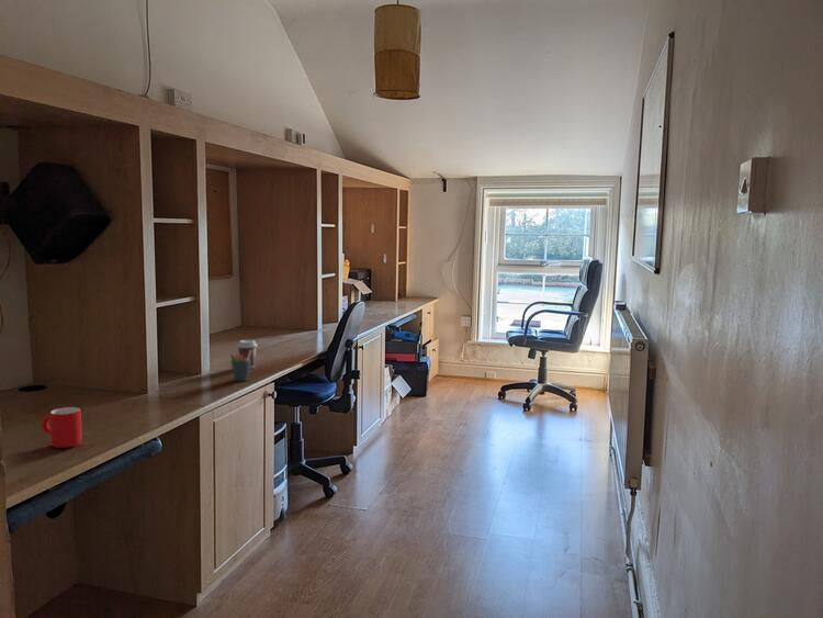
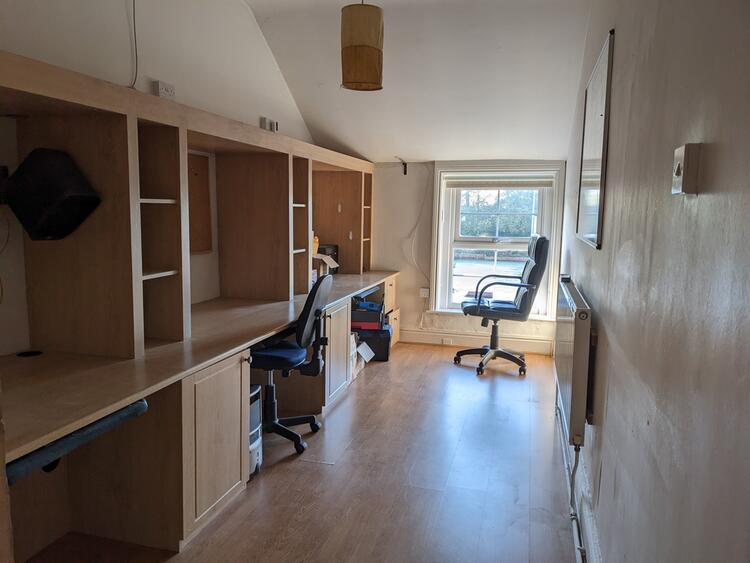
- mug [41,406,83,449]
- pen holder [229,350,251,382]
- coffee cup [236,339,259,370]
